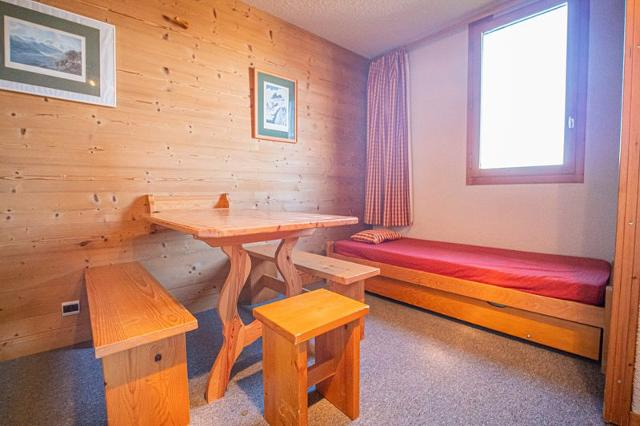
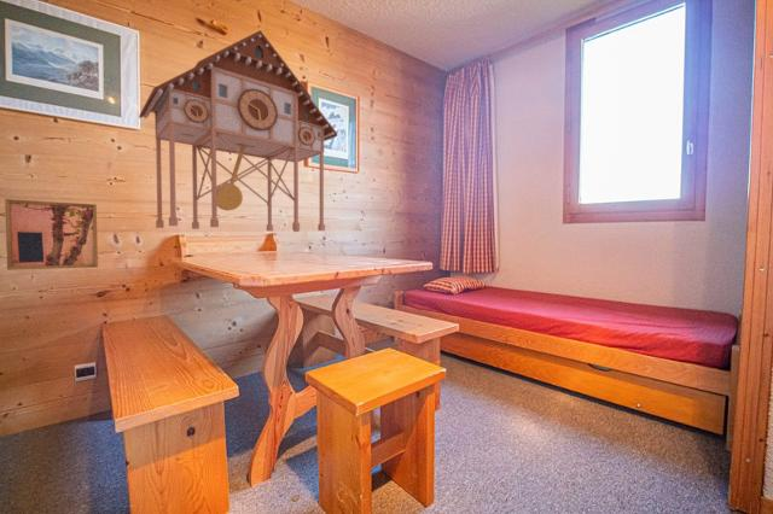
+ cuckoo clock [138,29,338,233]
+ wall art [4,198,99,271]
